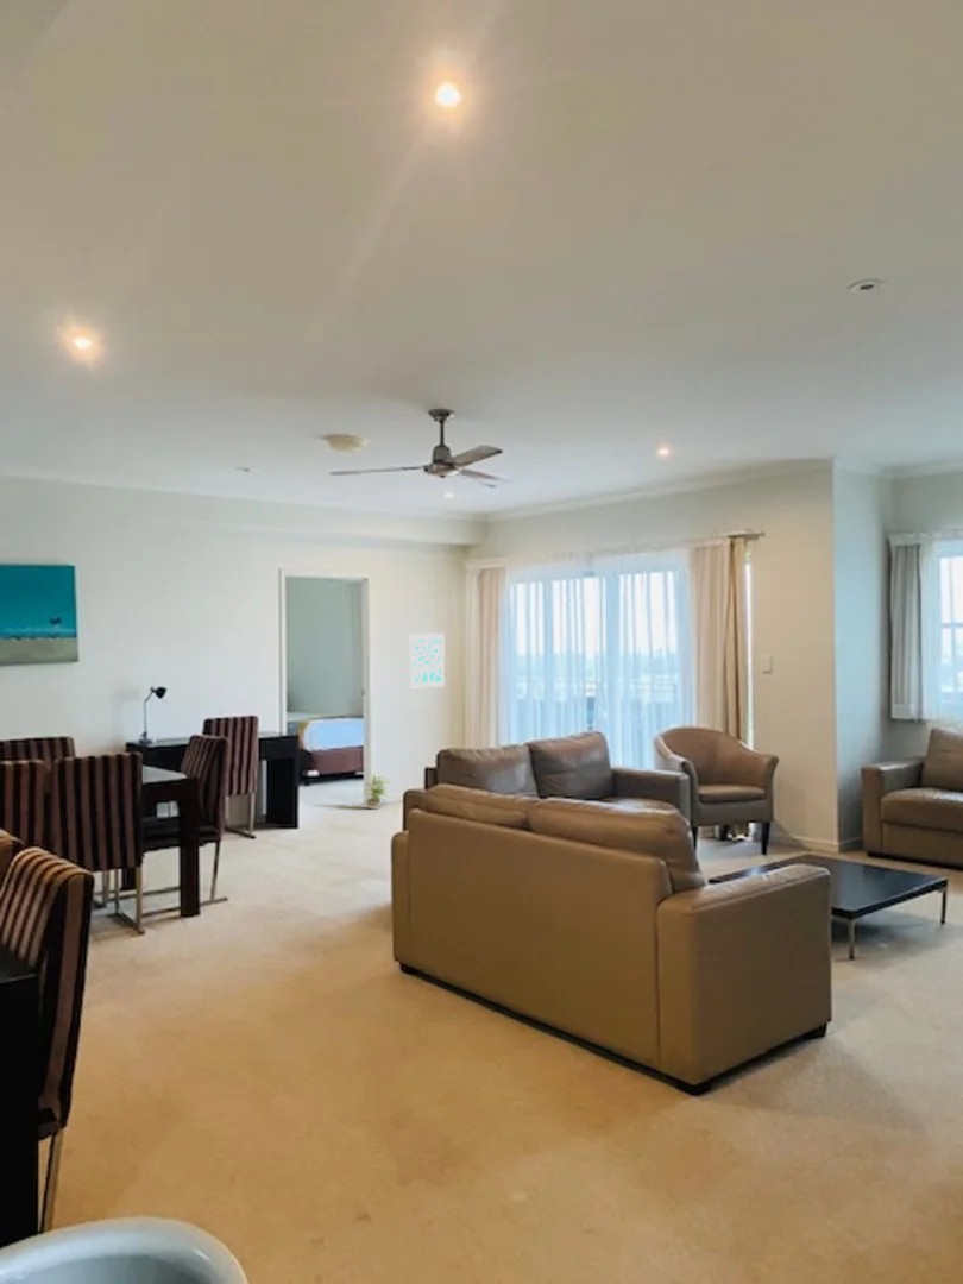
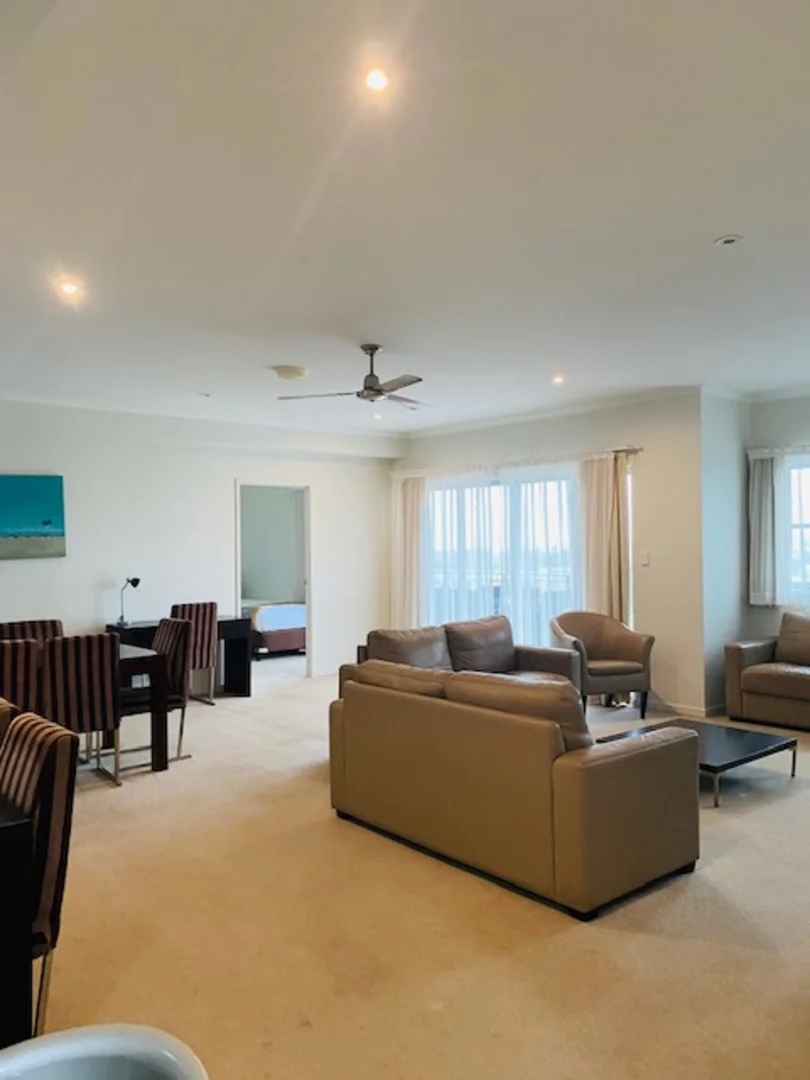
- potted plant [360,768,394,811]
- wall art [408,632,446,688]
